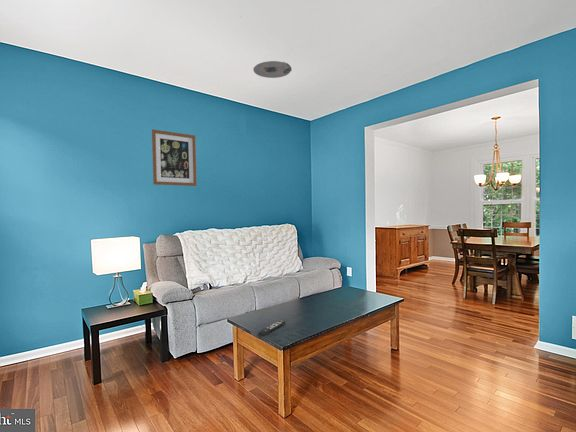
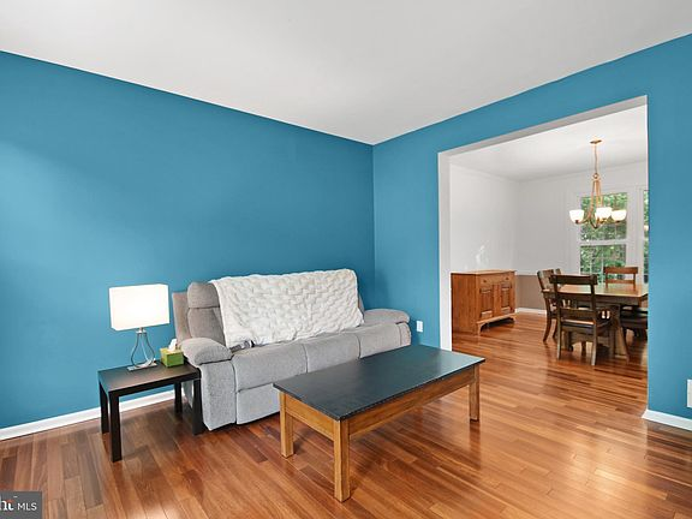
- remote control [257,320,286,337]
- wall art [151,129,198,187]
- ceiling light [252,60,293,79]
